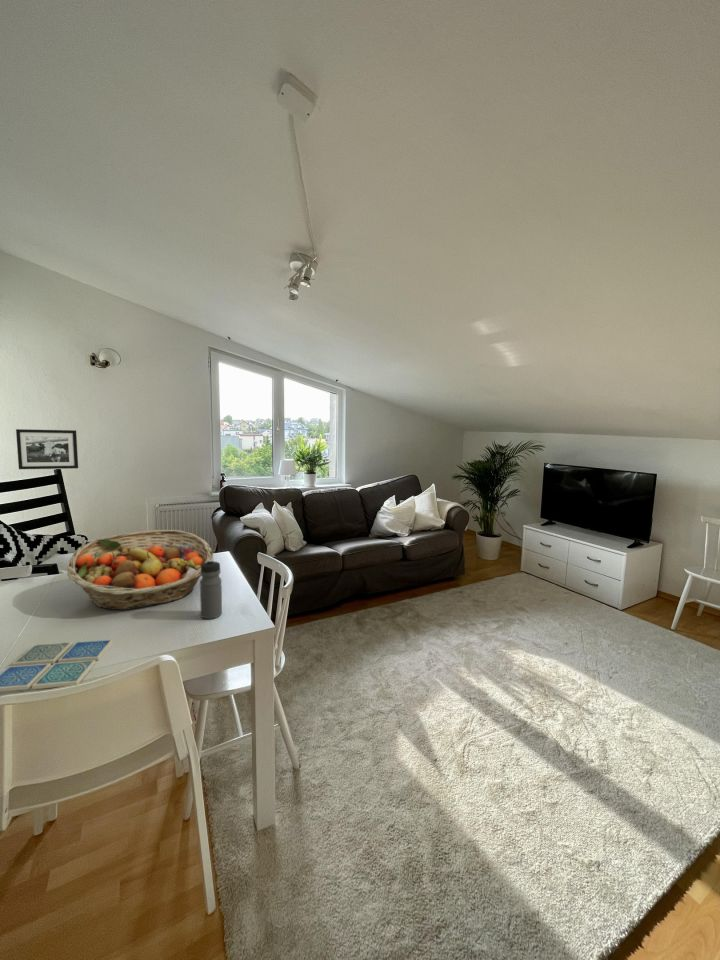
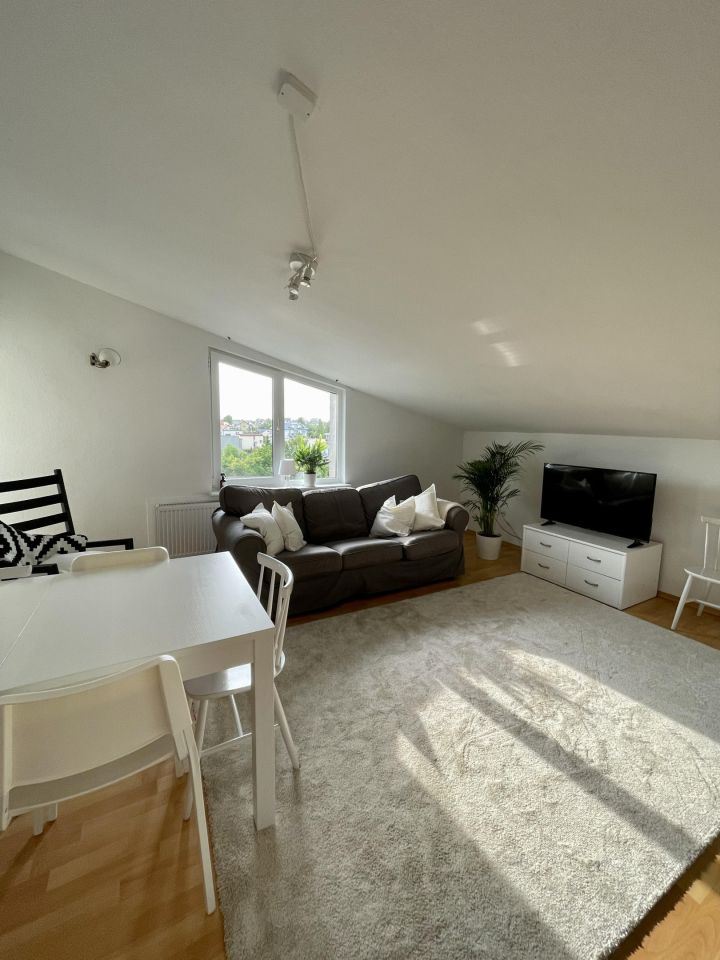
- fruit basket [66,529,214,611]
- picture frame [15,428,79,470]
- drink coaster [0,638,114,693]
- water bottle [199,558,223,620]
